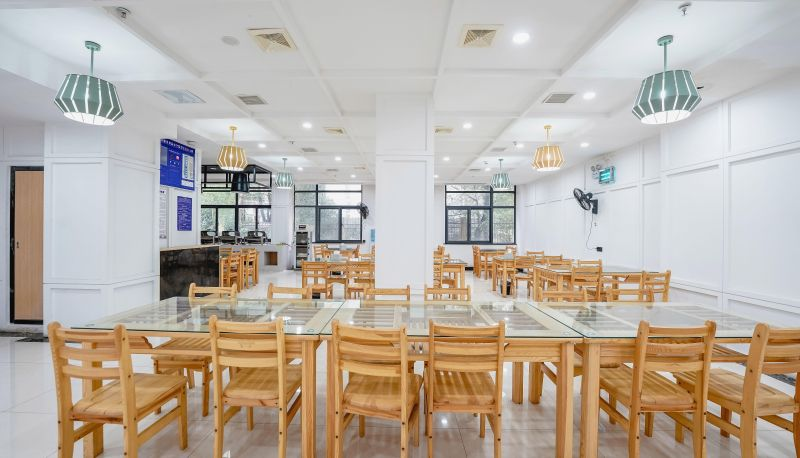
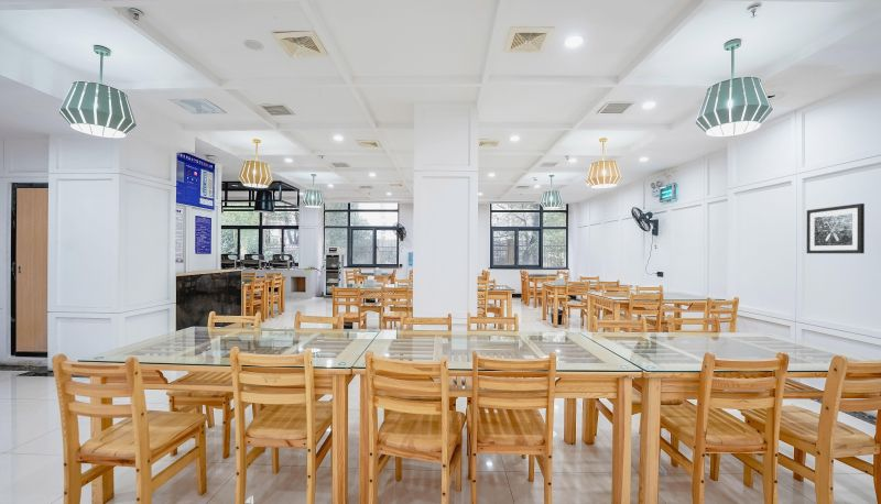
+ wall art [806,202,866,254]
